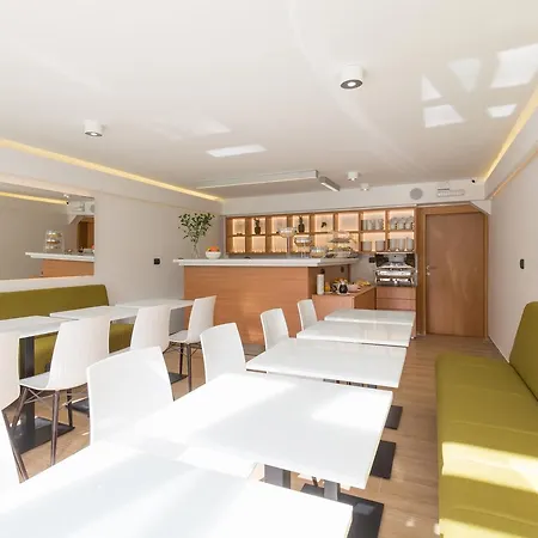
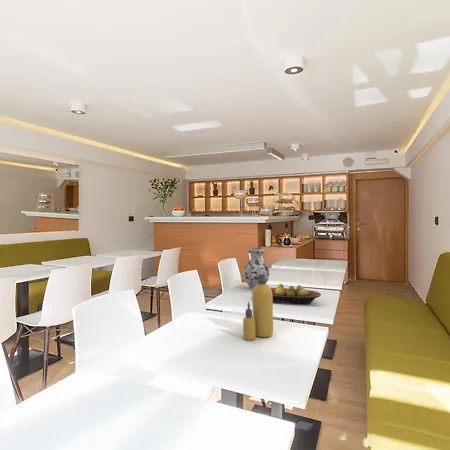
+ fruit bowl [270,283,322,305]
+ vase [242,247,271,291]
+ bottle [242,274,274,342]
